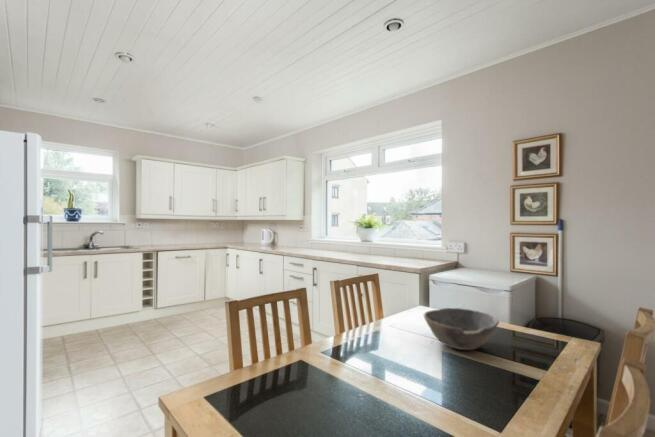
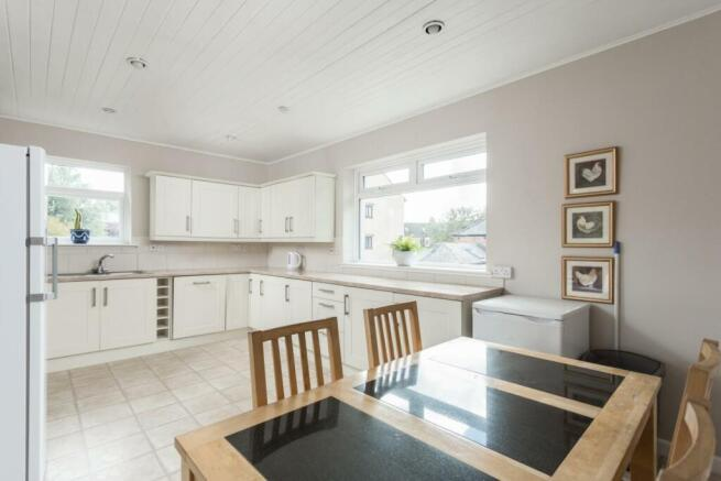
- bowl [423,307,500,351]
